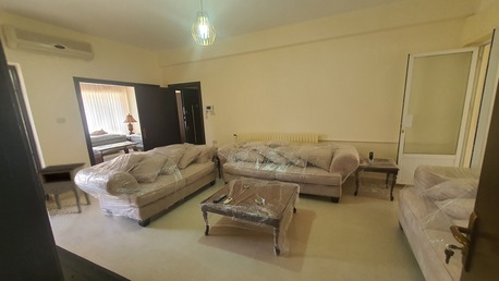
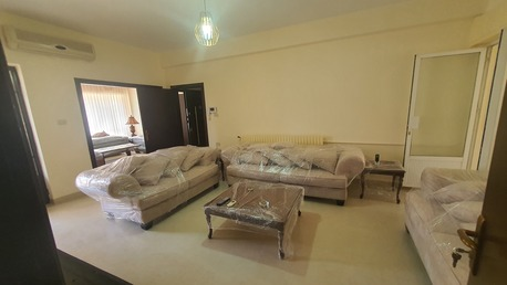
- nightstand [36,161,92,215]
